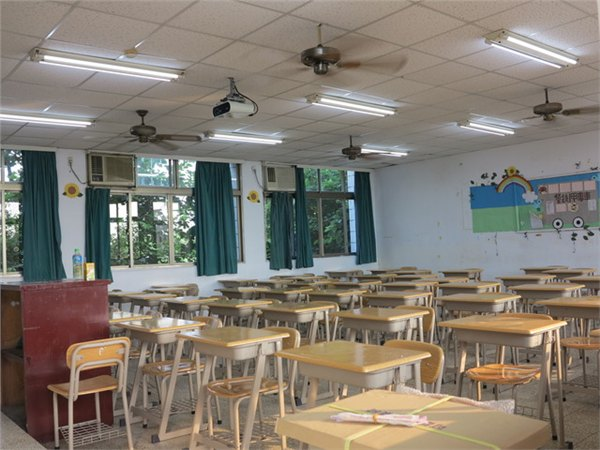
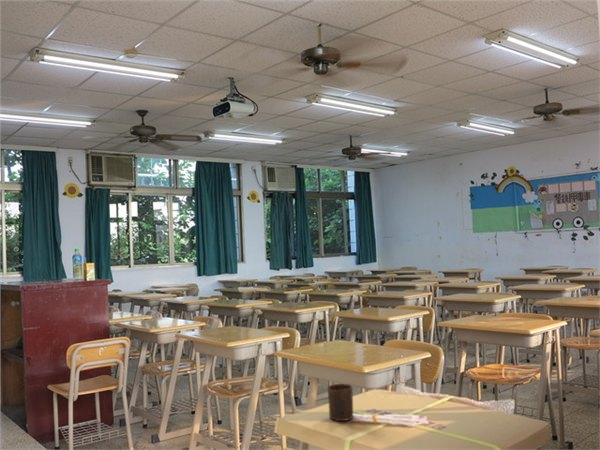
+ cup [327,383,354,422]
